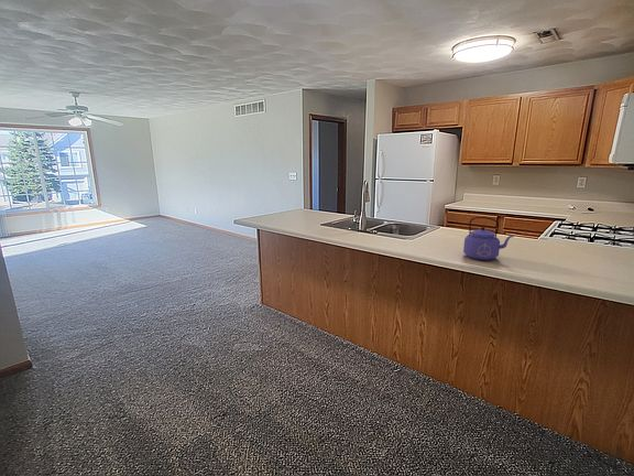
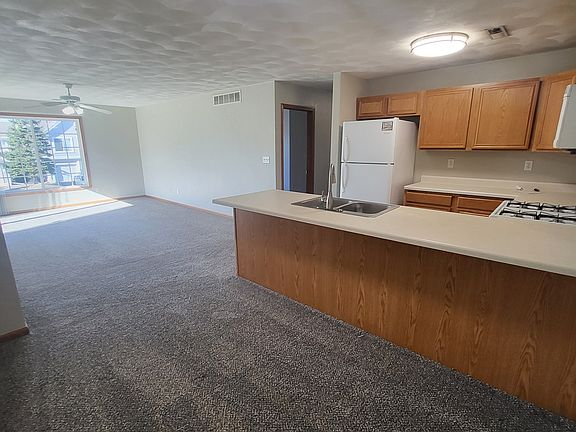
- kettle [462,216,515,261]
